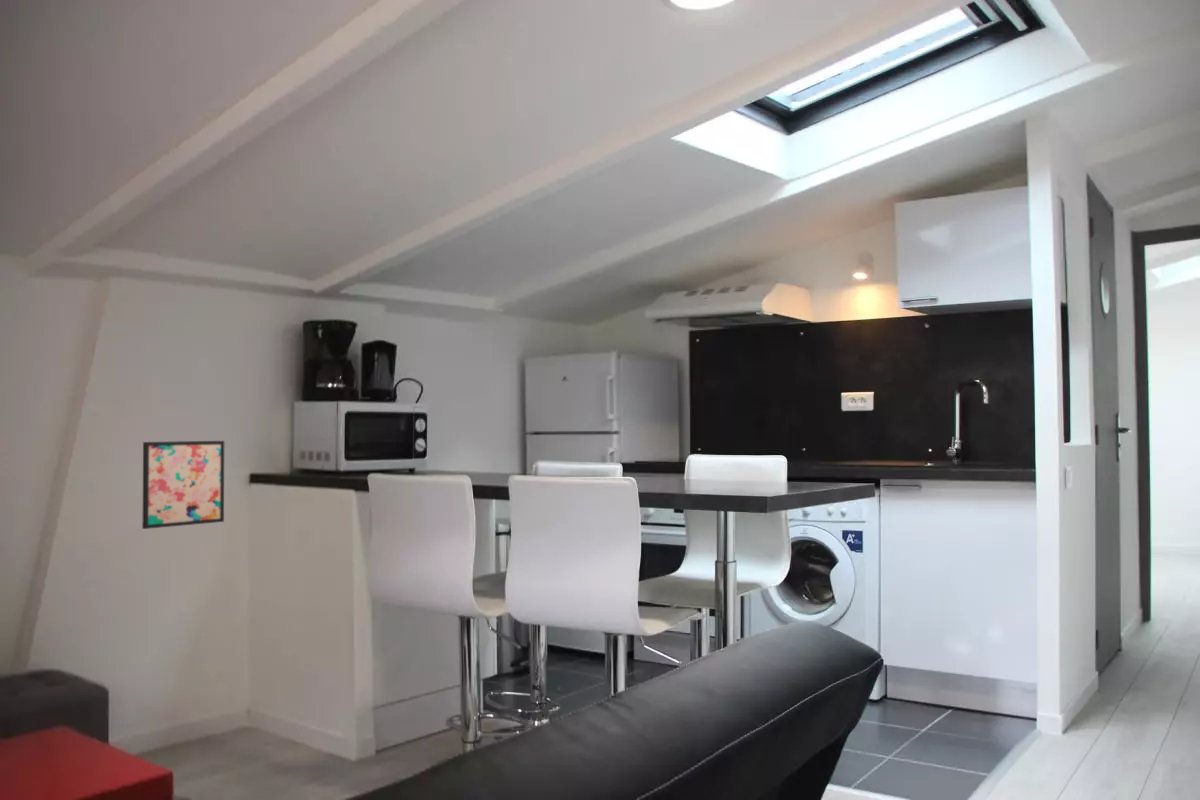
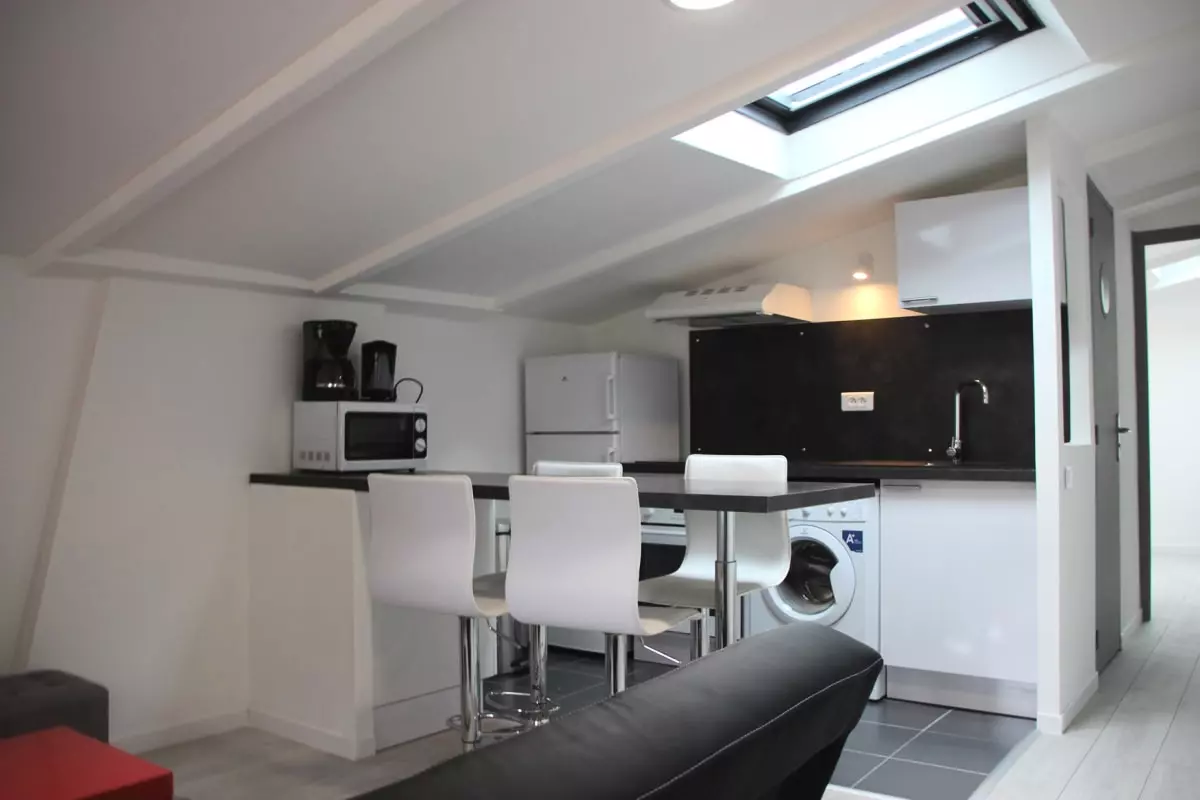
- wall art [141,440,225,530]
